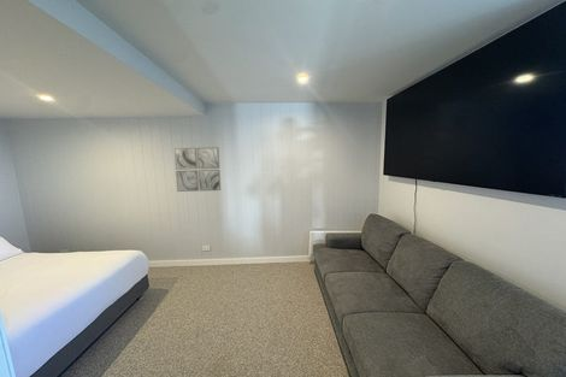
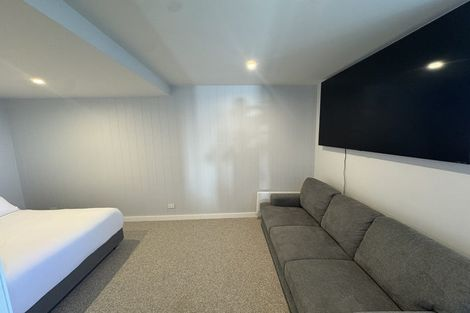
- wall art [173,146,222,193]
